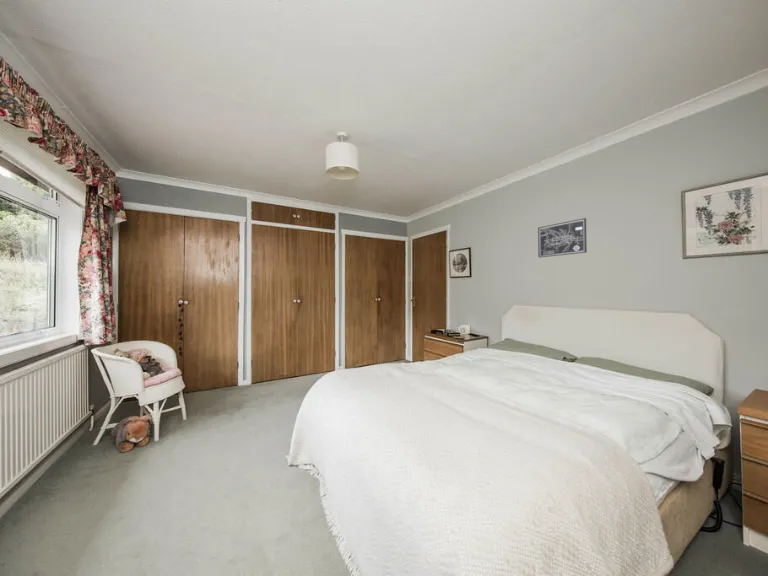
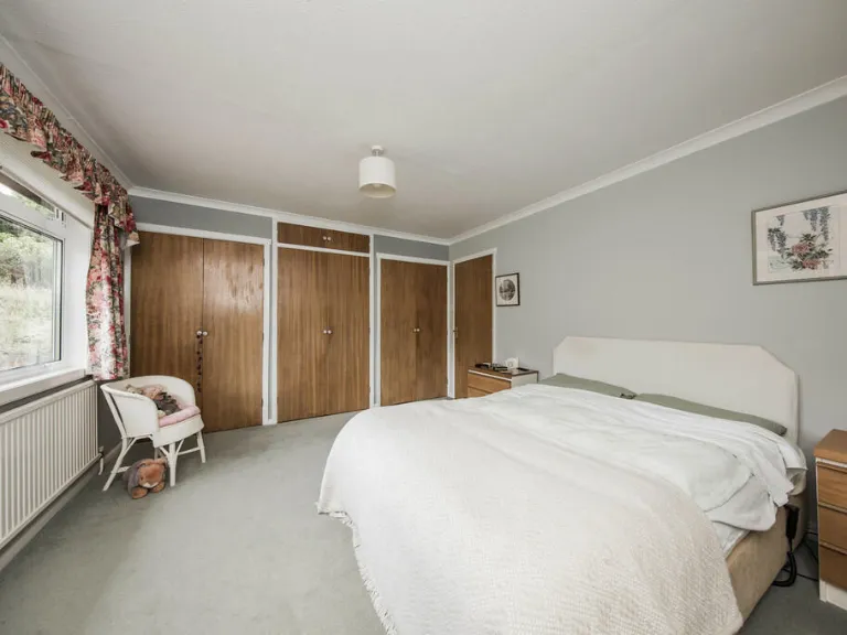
- wall art [537,217,588,259]
